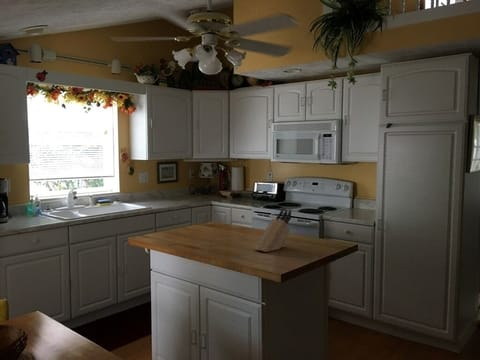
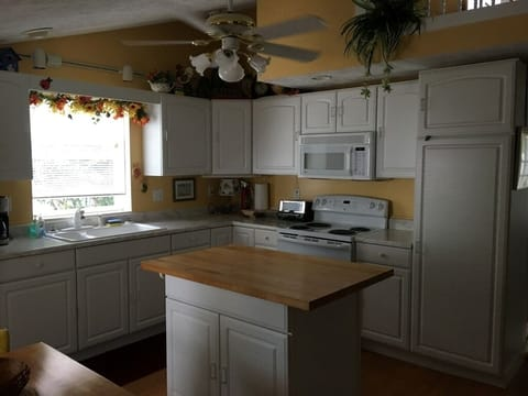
- knife block [253,208,292,253]
